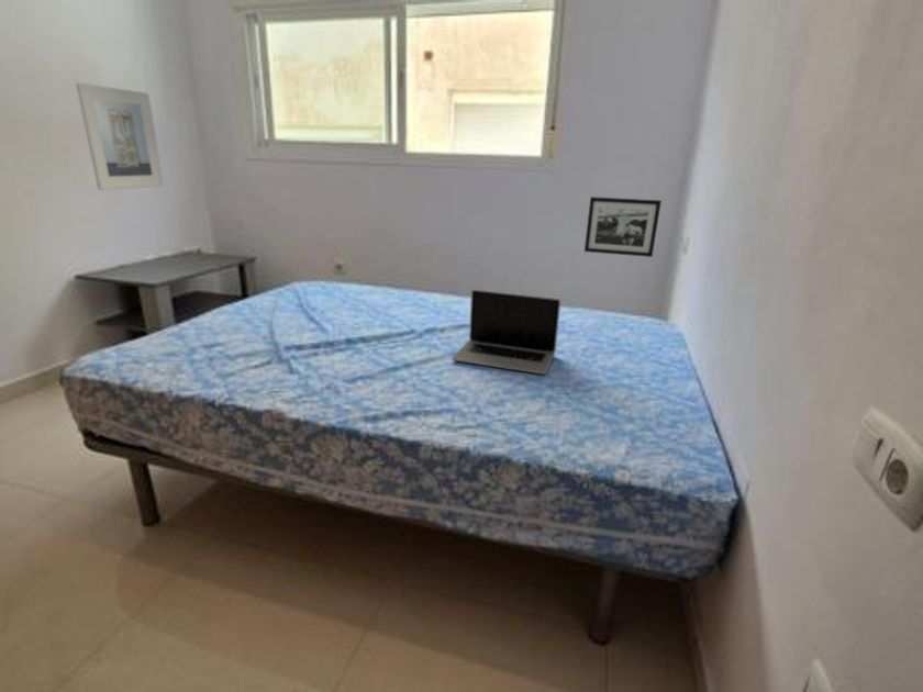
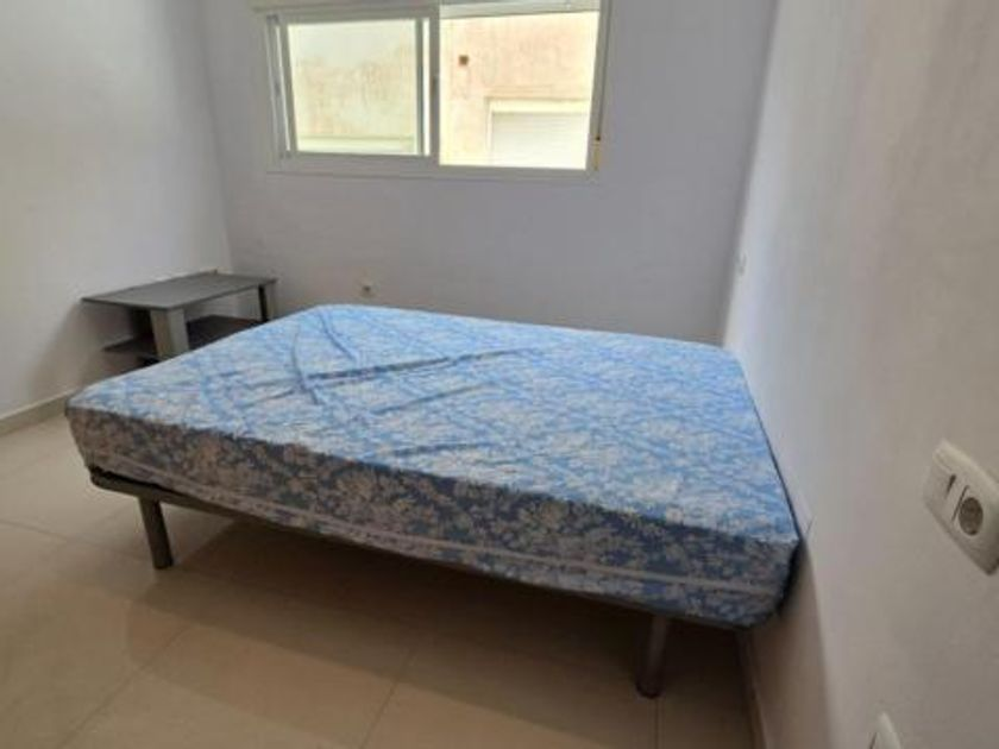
- picture frame [583,196,663,258]
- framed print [75,82,165,191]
- laptop [452,288,561,376]
